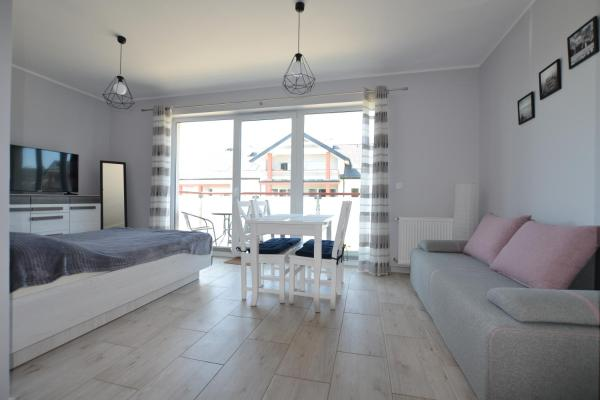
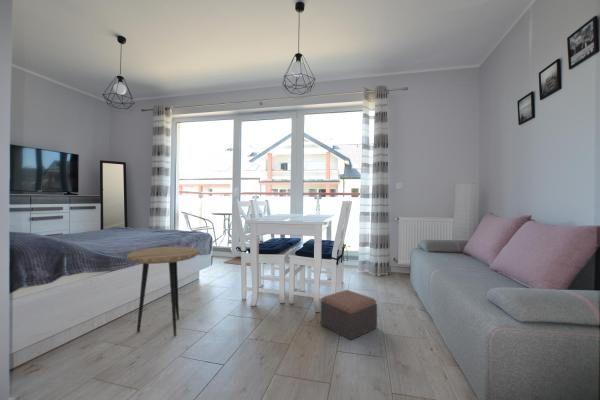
+ footstool [320,289,378,341]
+ side table [126,246,201,337]
